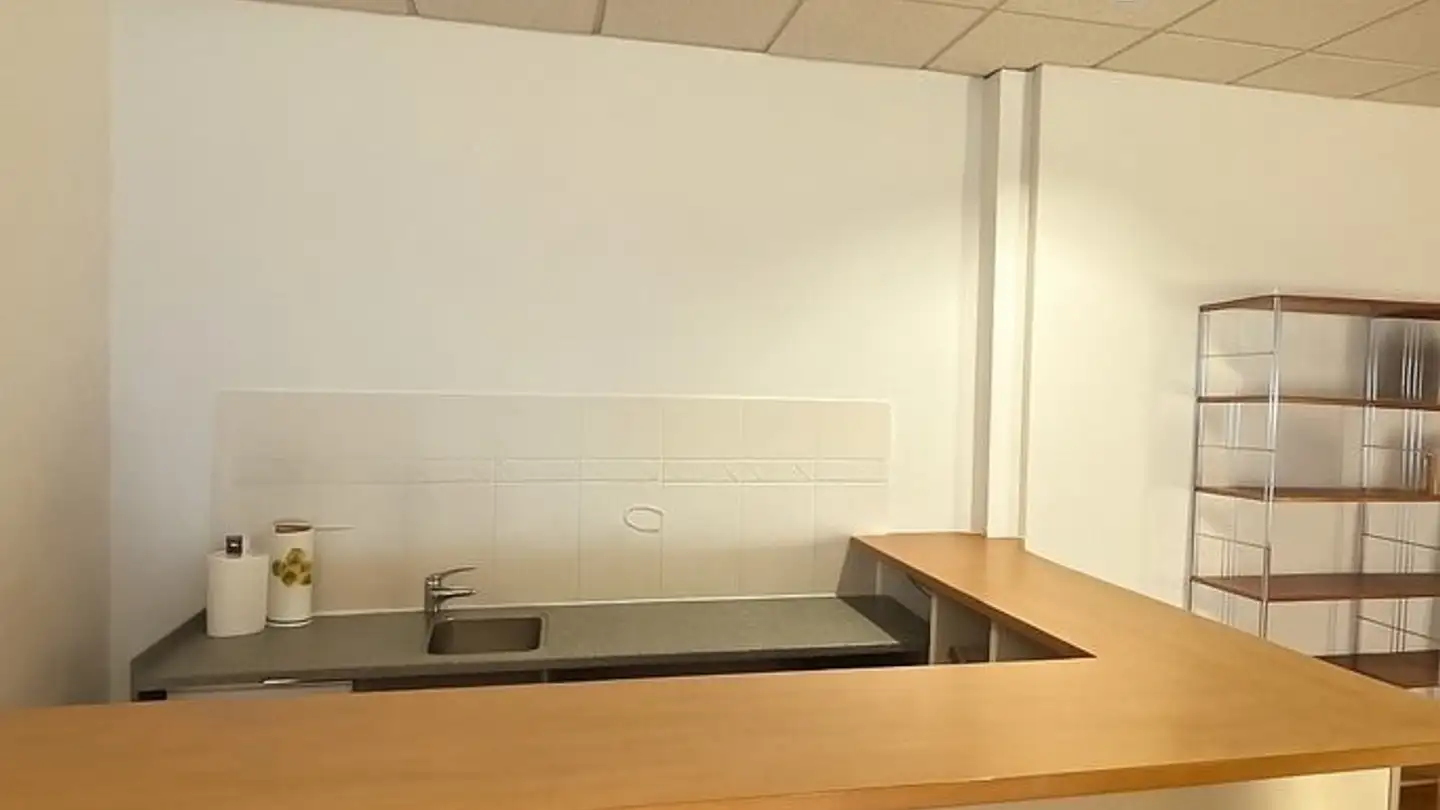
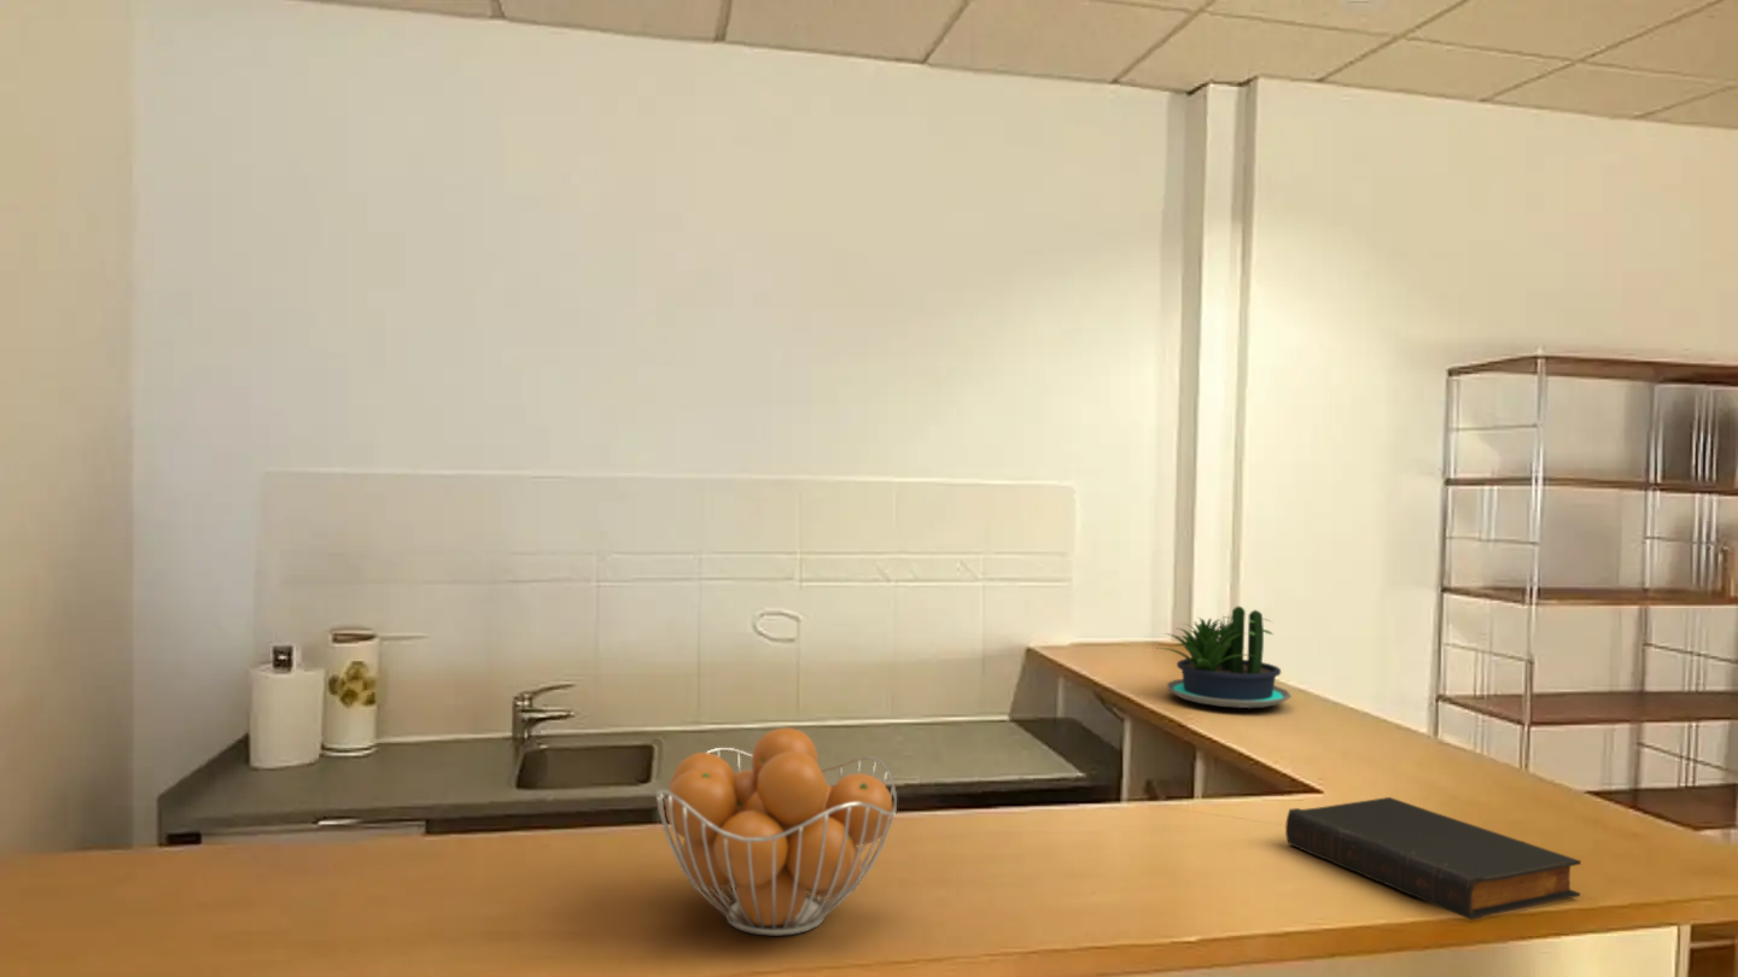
+ book [1284,796,1582,922]
+ fruit basket [655,727,898,937]
+ potted plant [1157,605,1293,709]
